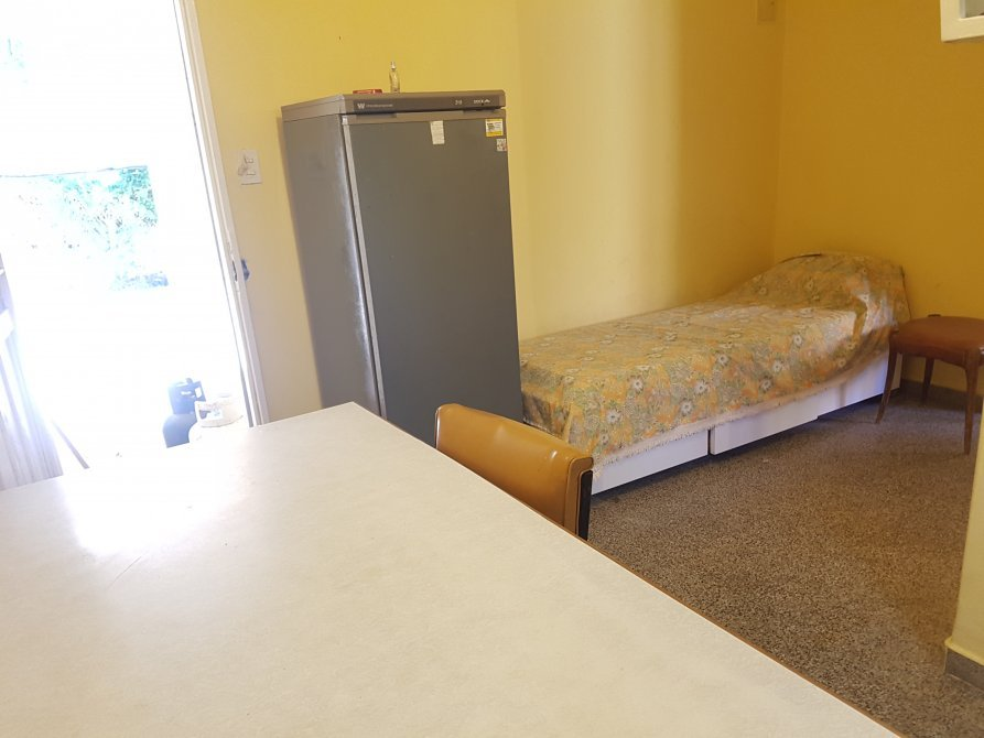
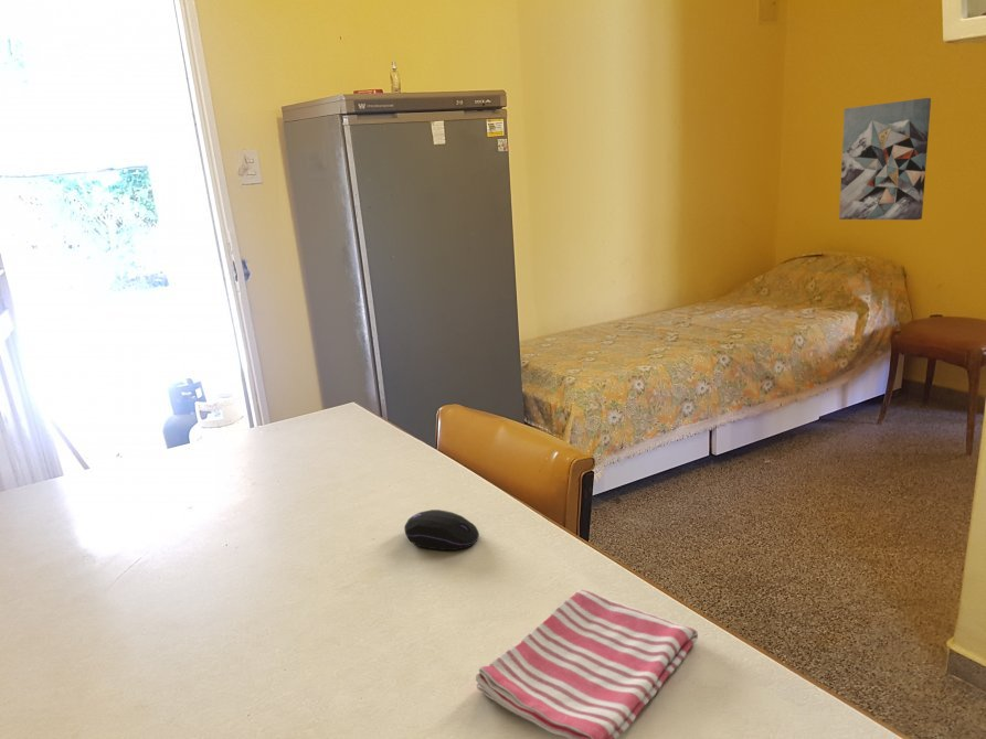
+ computer mouse [403,508,480,551]
+ wall art [838,97,932,221]
+ dish towel [475,589,699,739]
